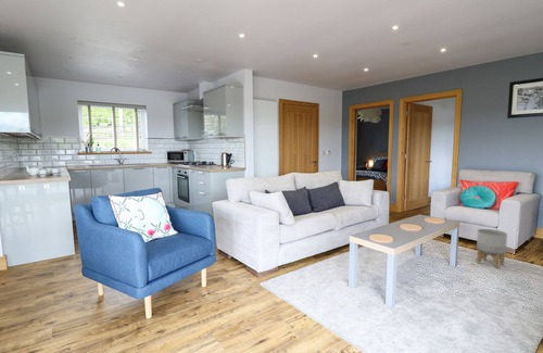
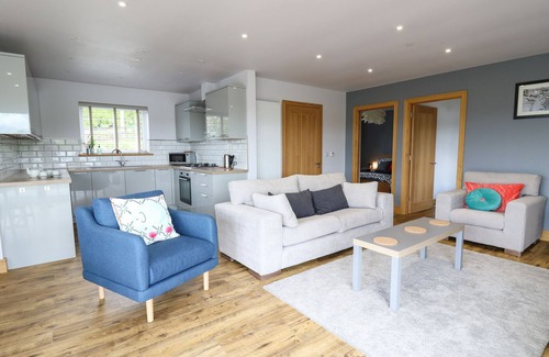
- planter [476,228,508,269]
